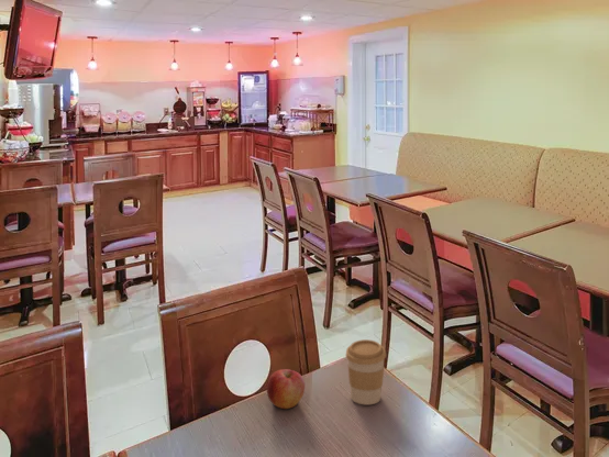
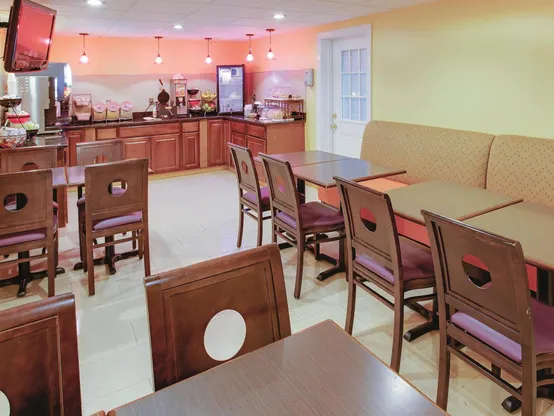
- coffee cup [345,338,387,405]
- apple [266,368,306,410]
